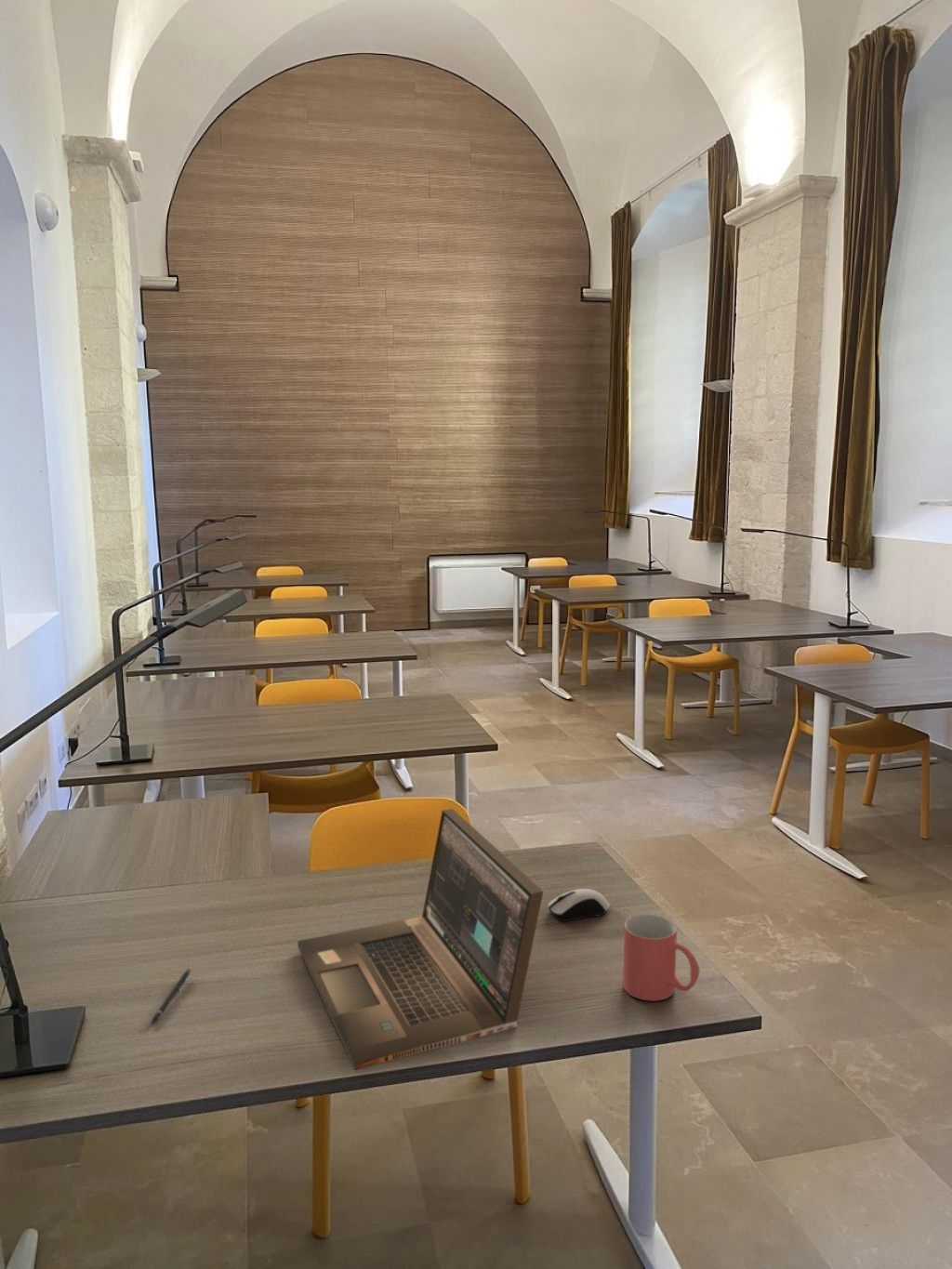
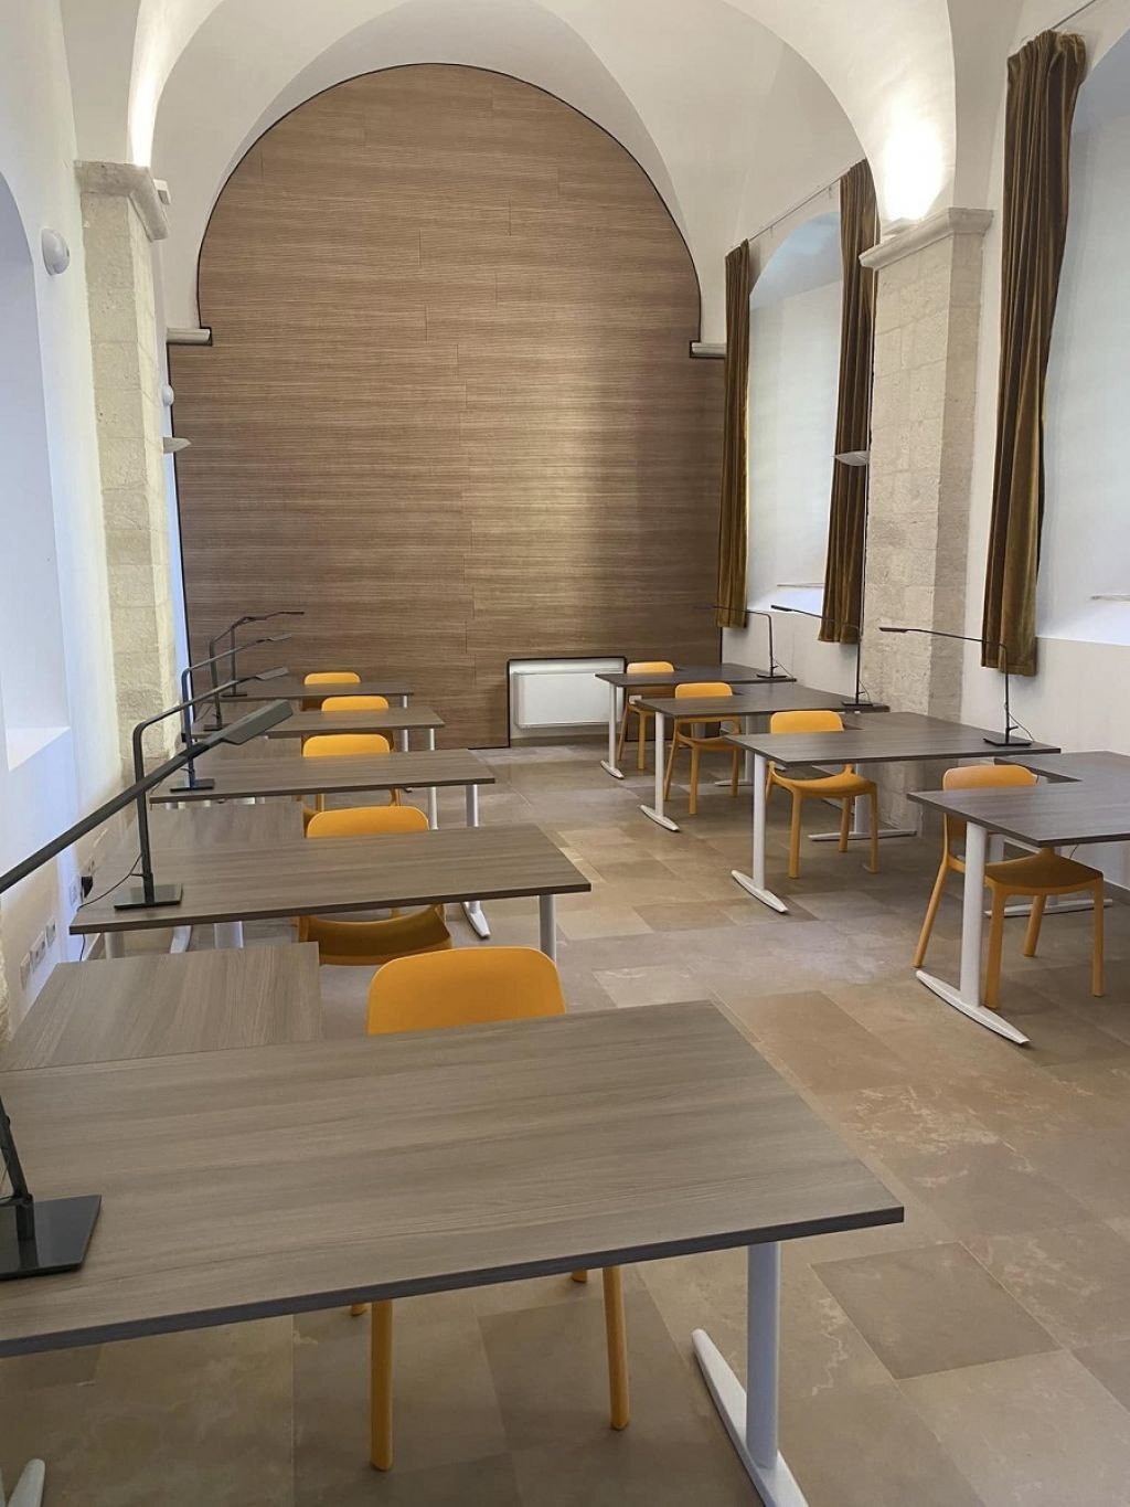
- laptop [297,808,544,1071]
- computer mouse [547,888,611,922]
- mug [622,913,700,1002]
- pen [151,968,192,1025]
